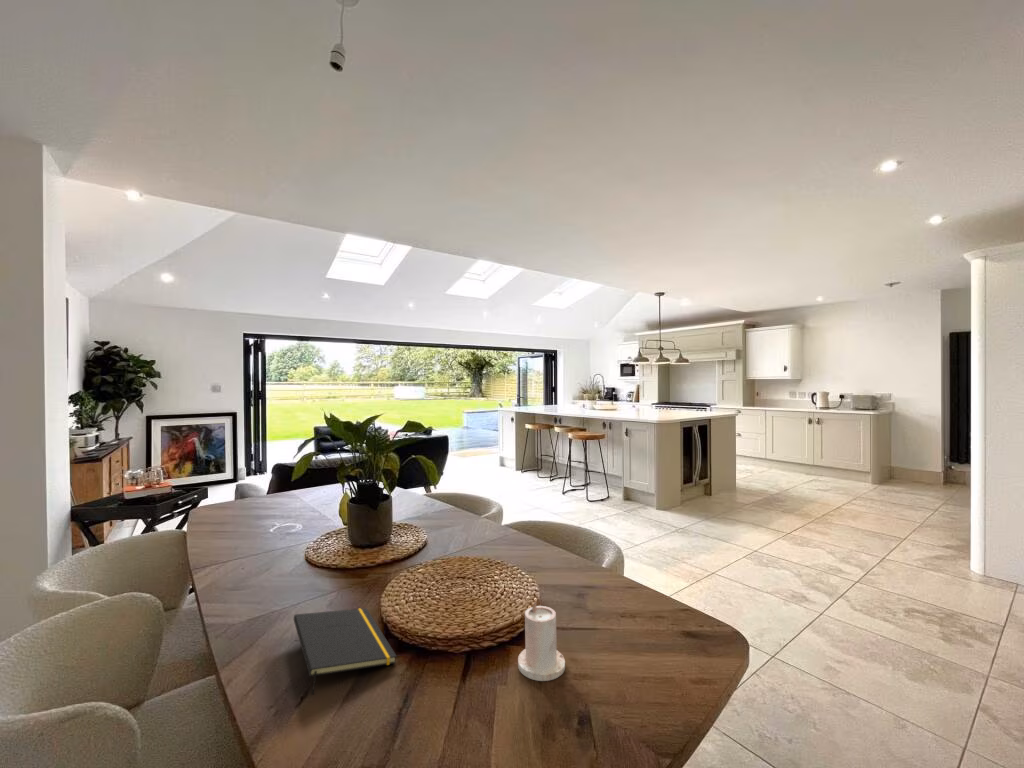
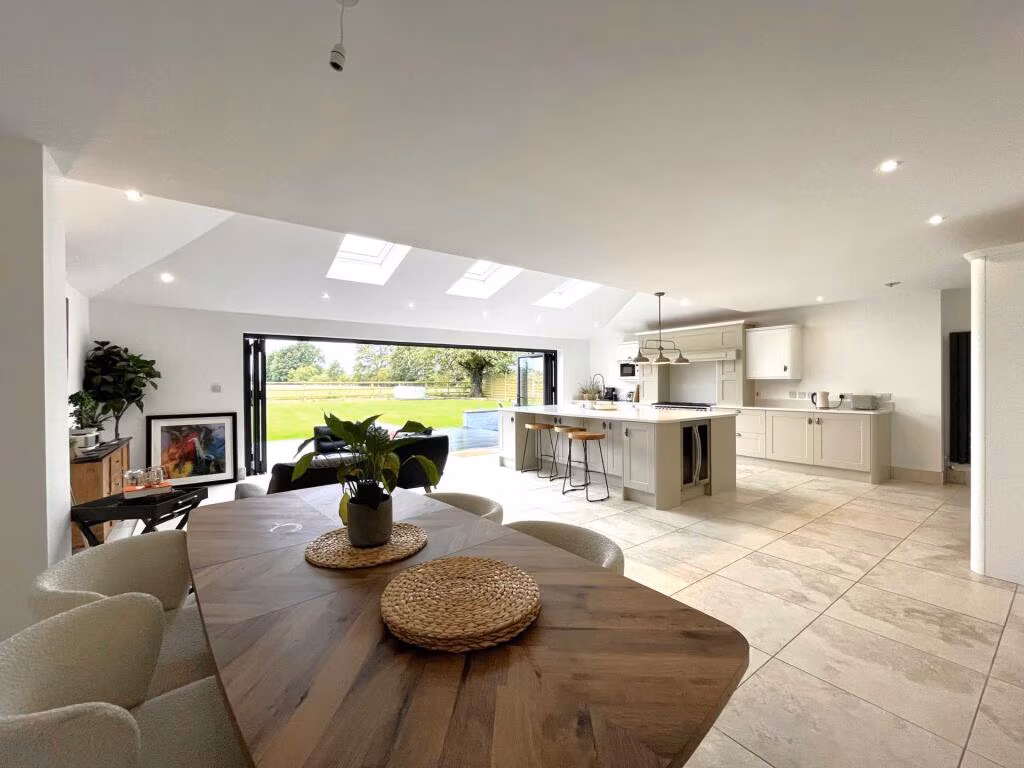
- candle [517,602,566,682]
- notepad [293,607,398,696]
